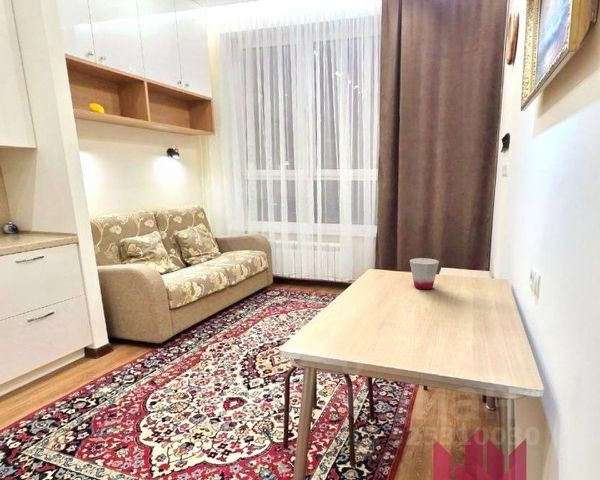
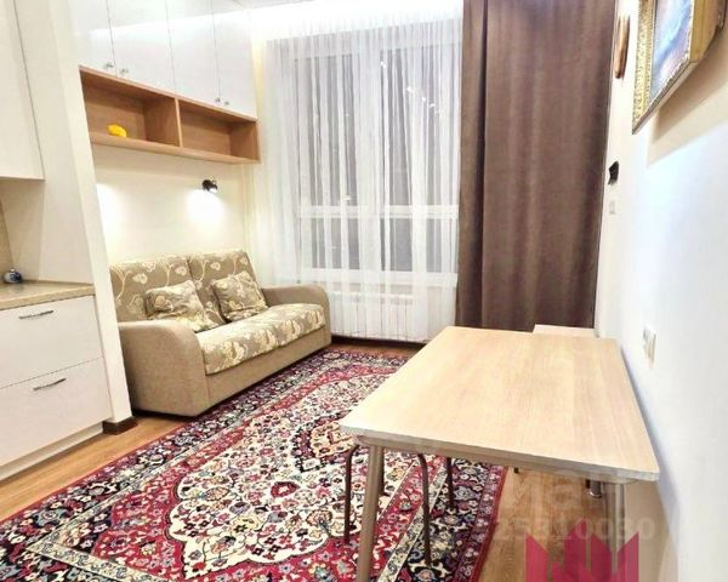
- cup [409,257,440,290]
